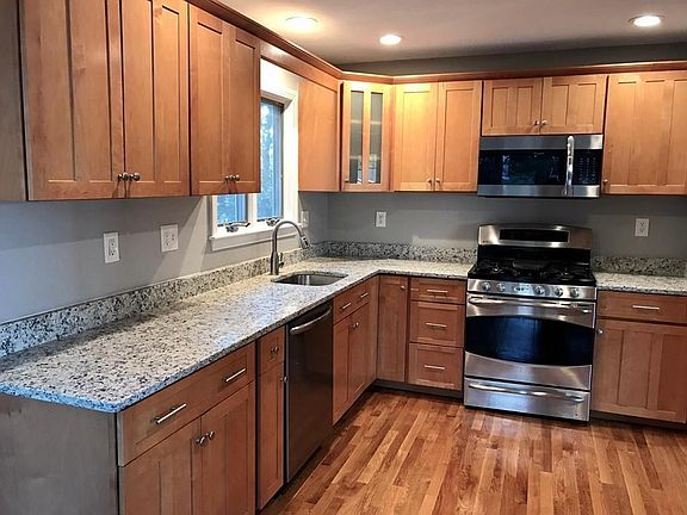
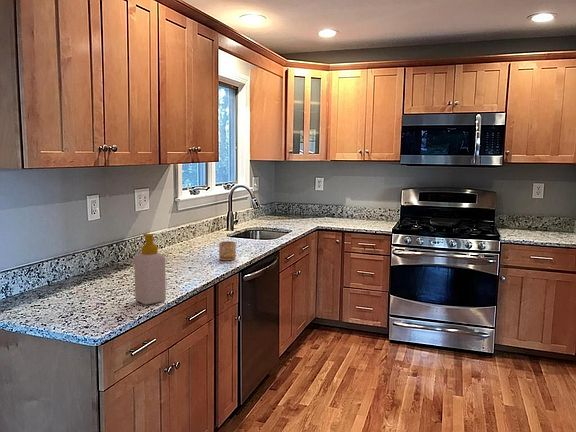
+ soap bottle [133,233,167,305]
+ mug [218,240,237,261]
